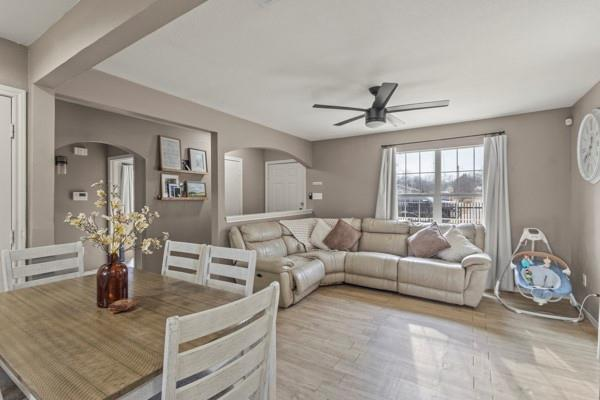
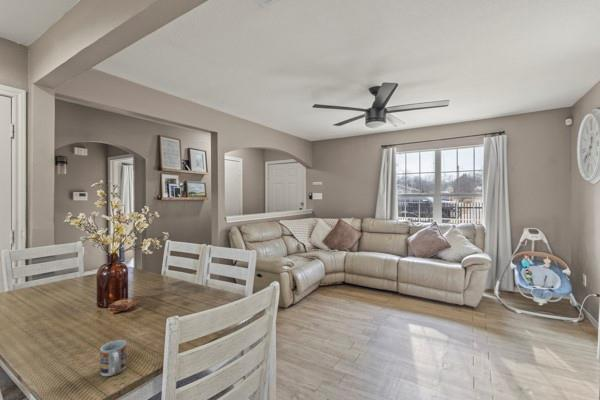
+ cup [99,339,128,377]
